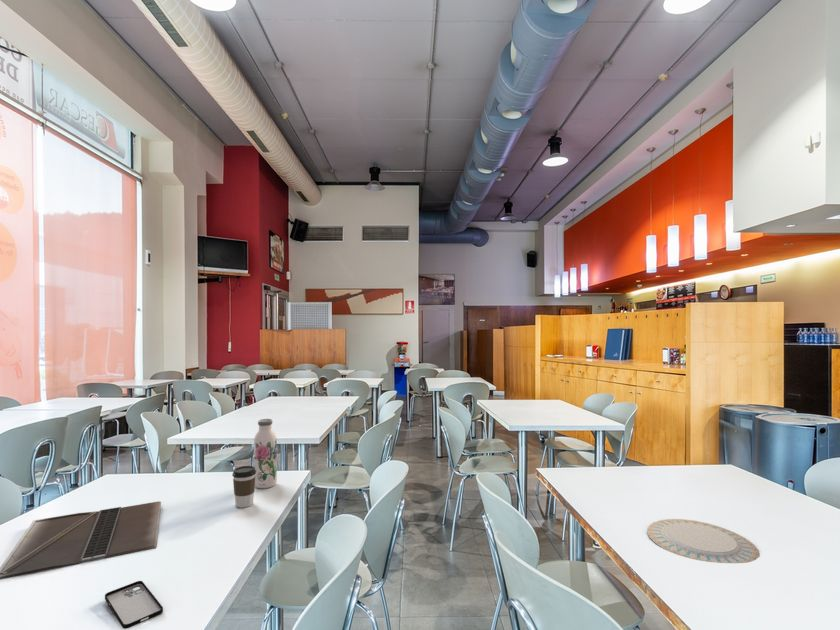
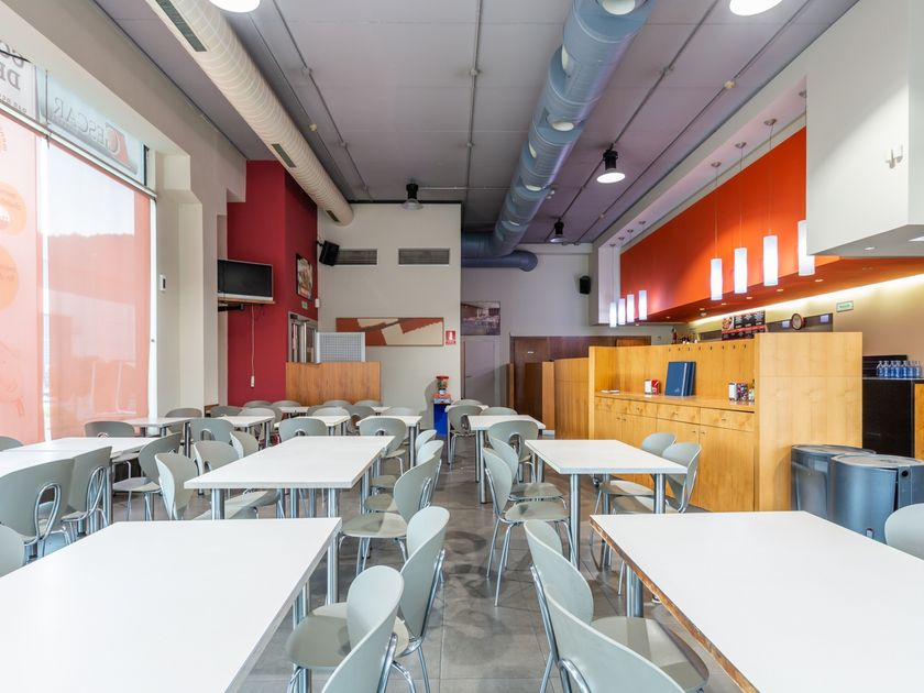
- coffee cup [231,465,256,509]
- laptop [0,500,162,581]
- chinaware [646,518,761,564]
- smartphone [104,580,164,630]
- water bottle [253,418,278,489]
